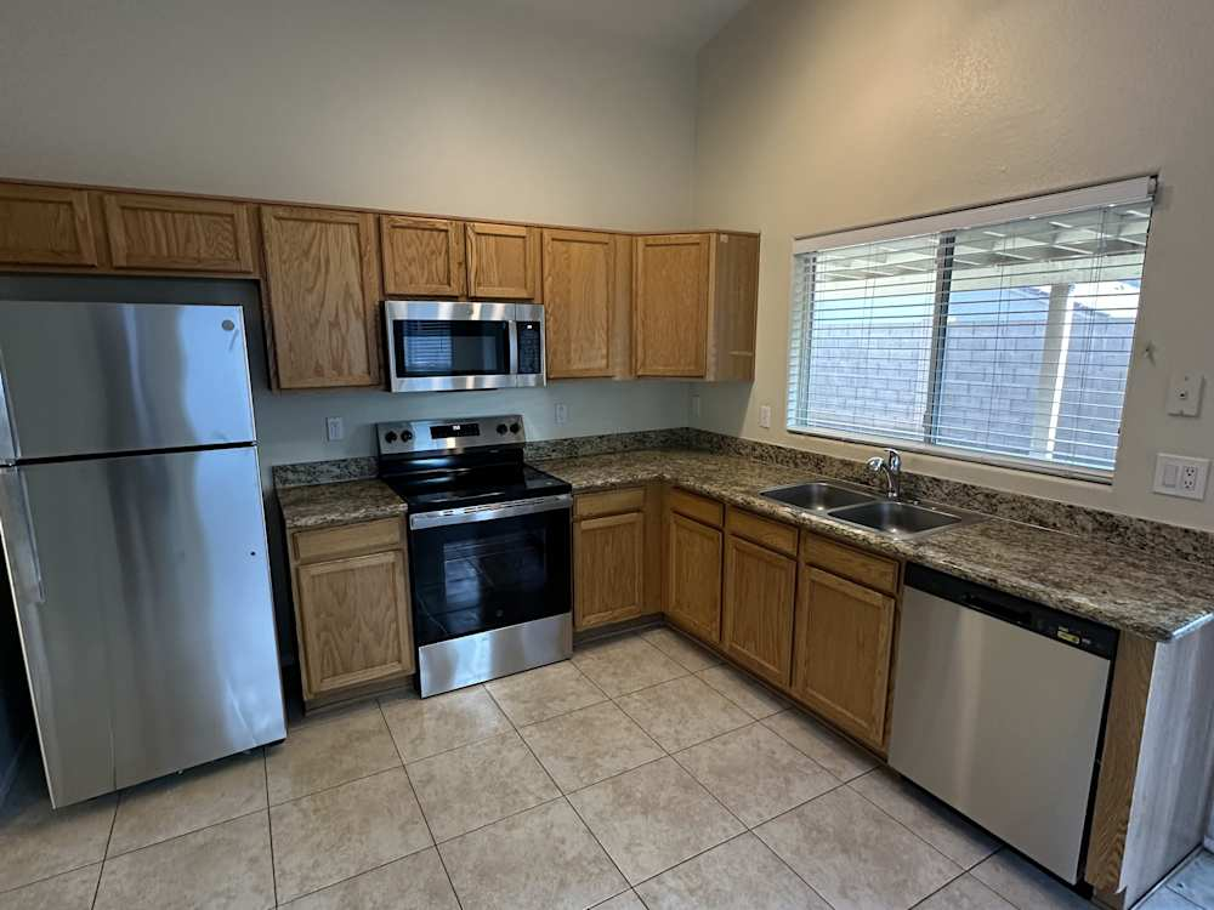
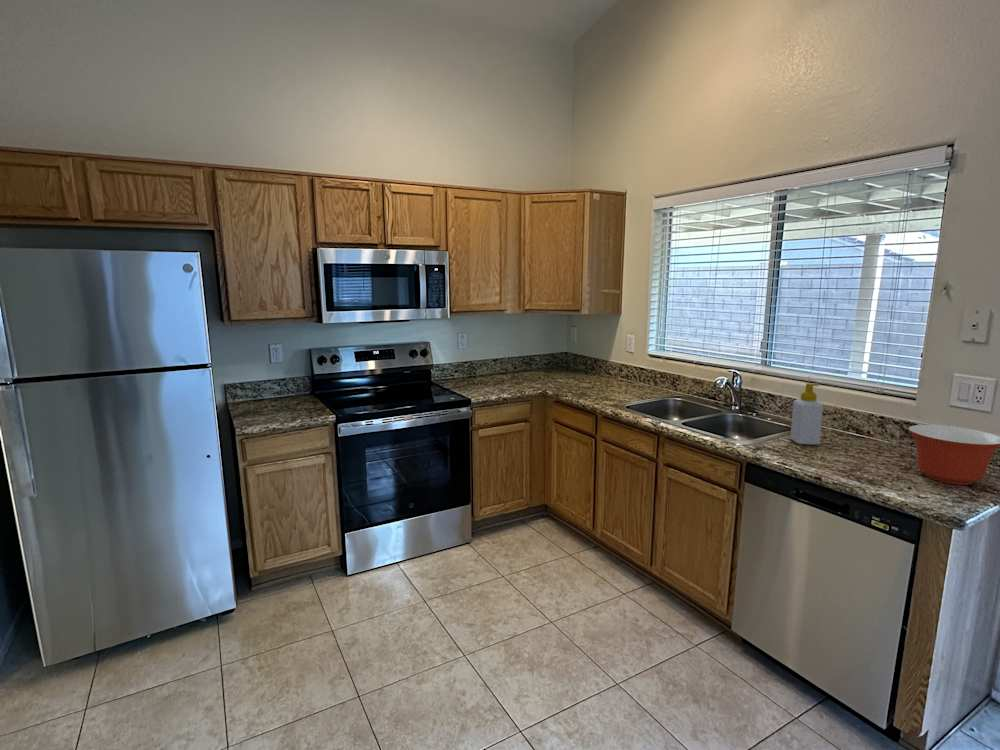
+ mixing bowl [907,424,1000,486]
+ soap bottle [789,382,824,446]
